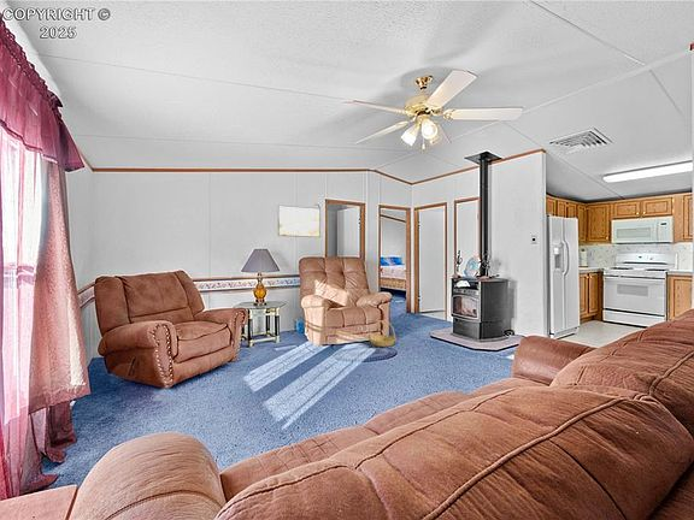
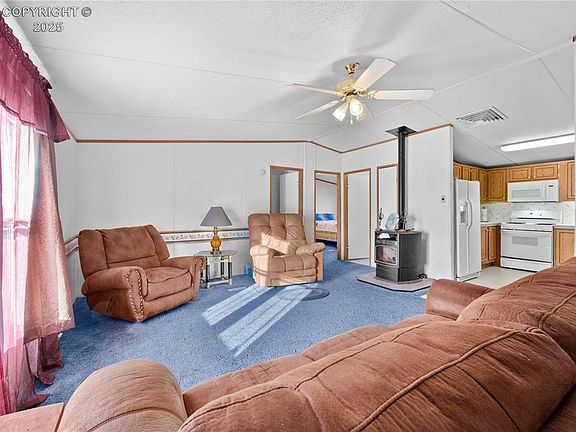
- basket [367,319,396,348]
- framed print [277,205,322,238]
